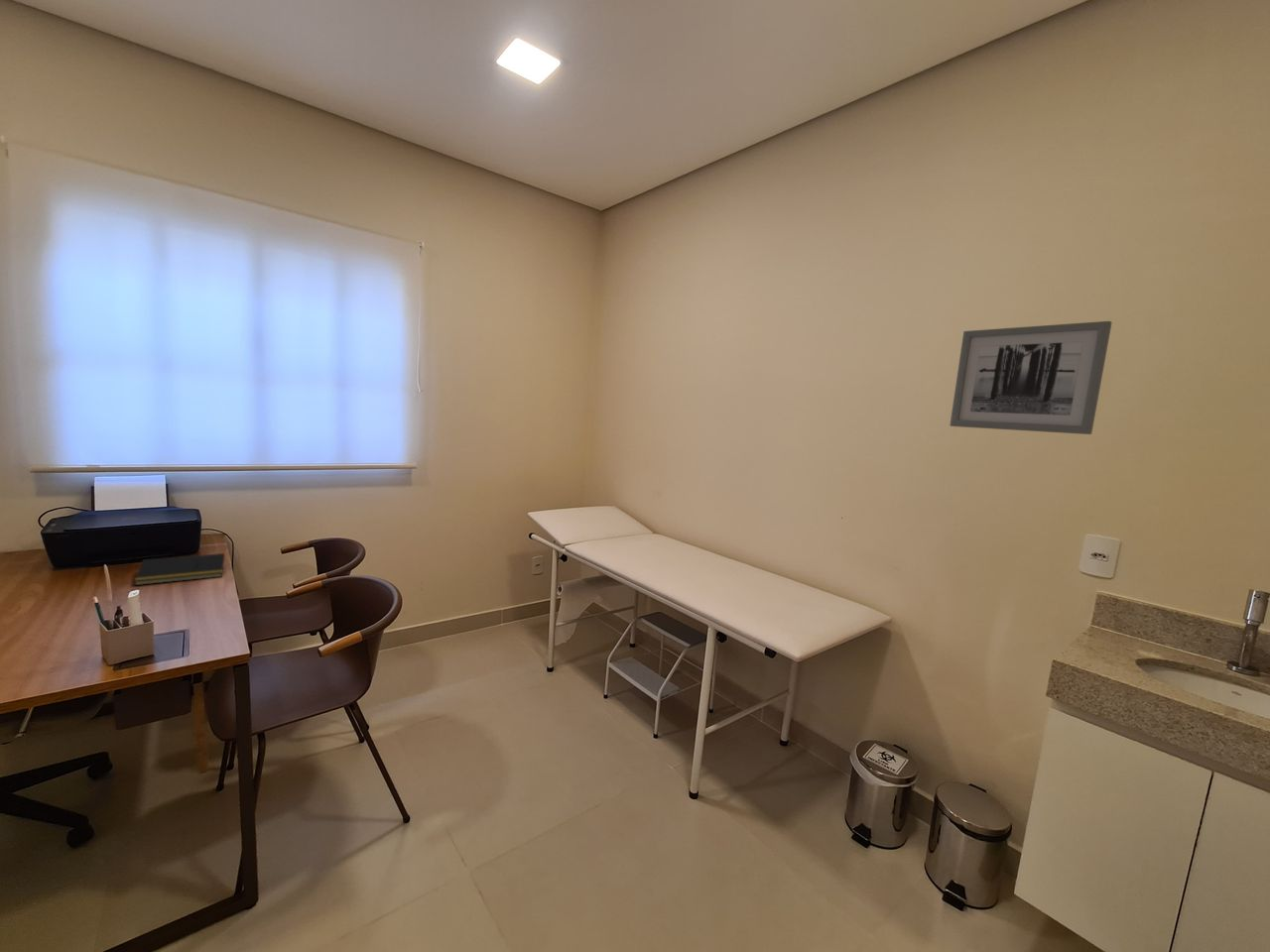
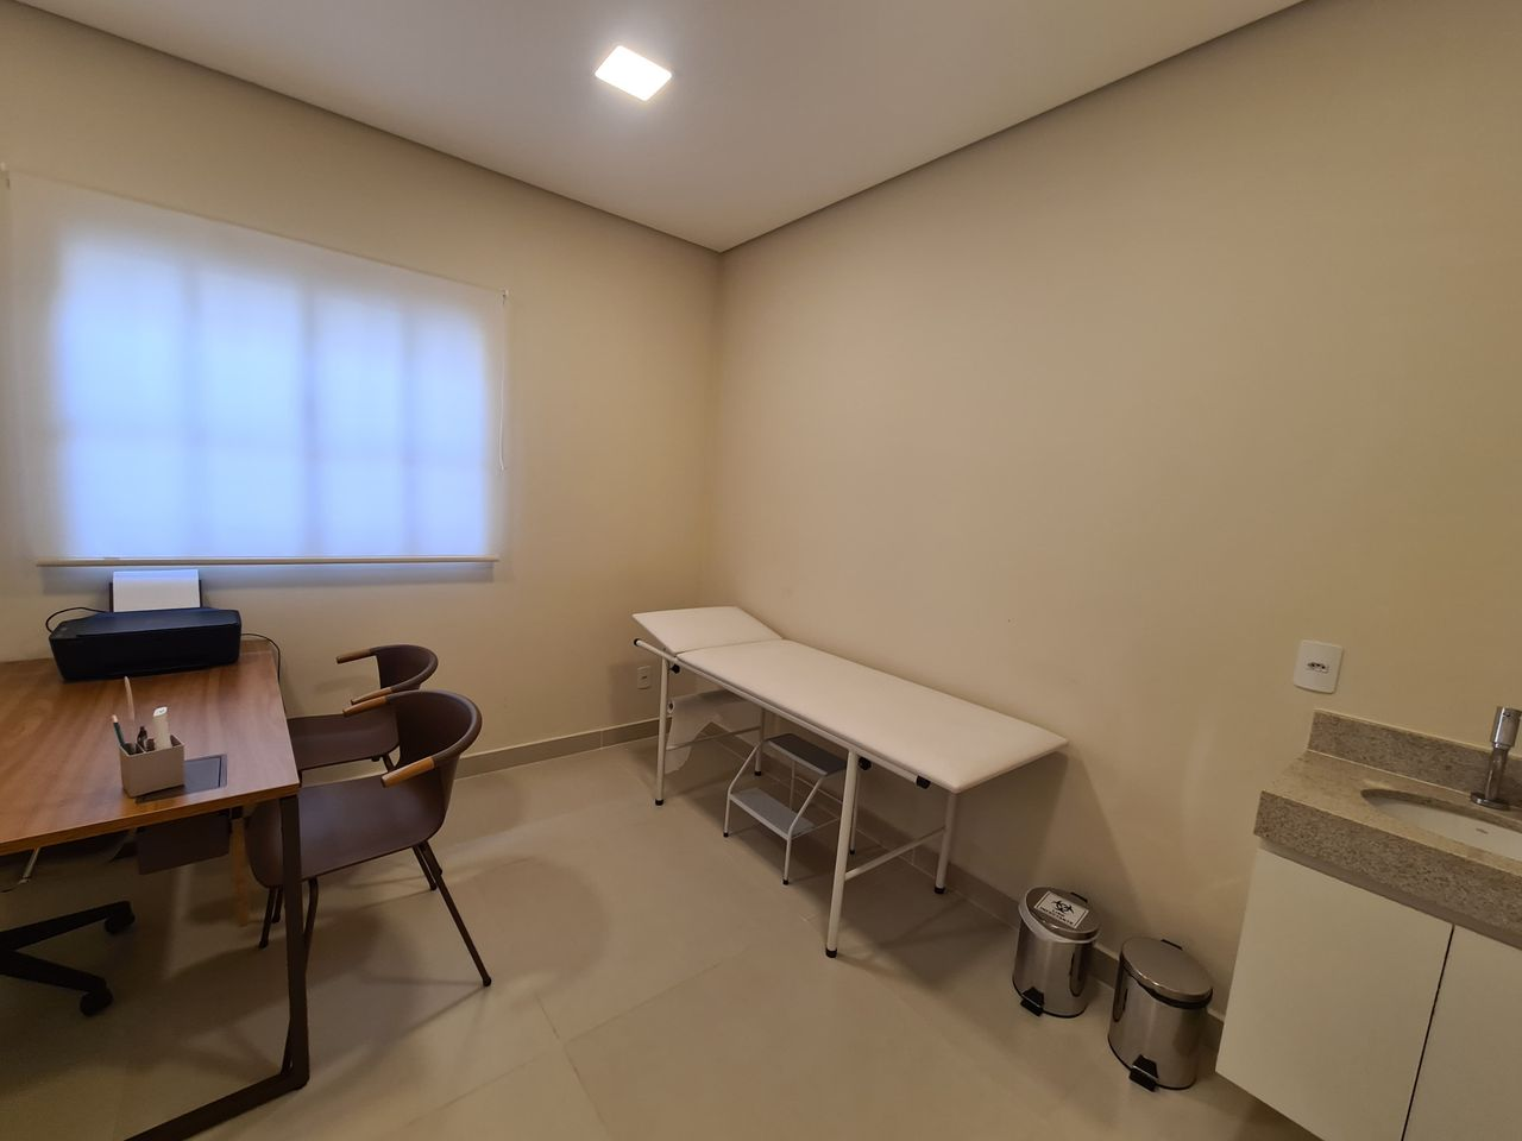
- notepad [134,552,225,586]
- wall art [949,320,1113,435]
